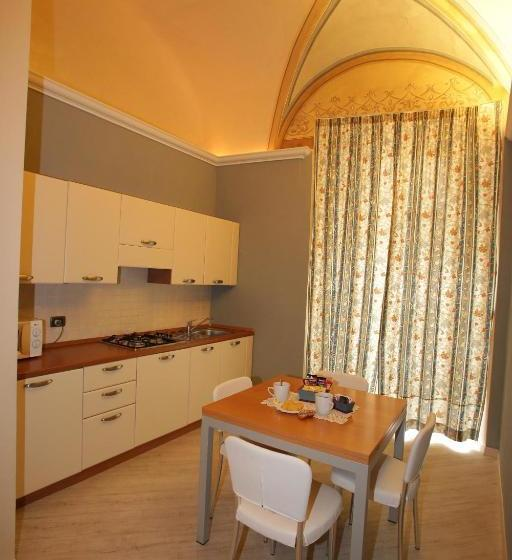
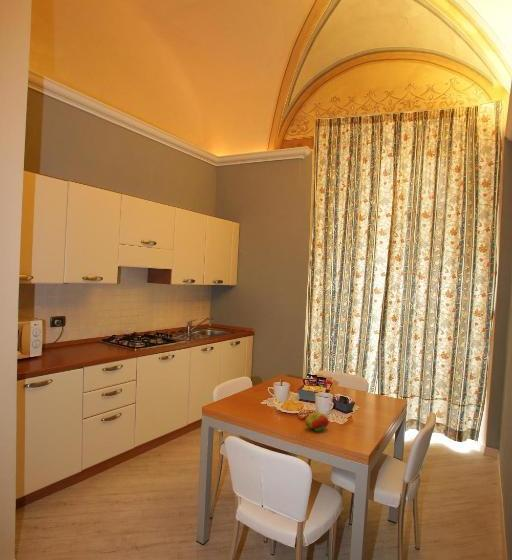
+ fruit [304,411,330,432]
